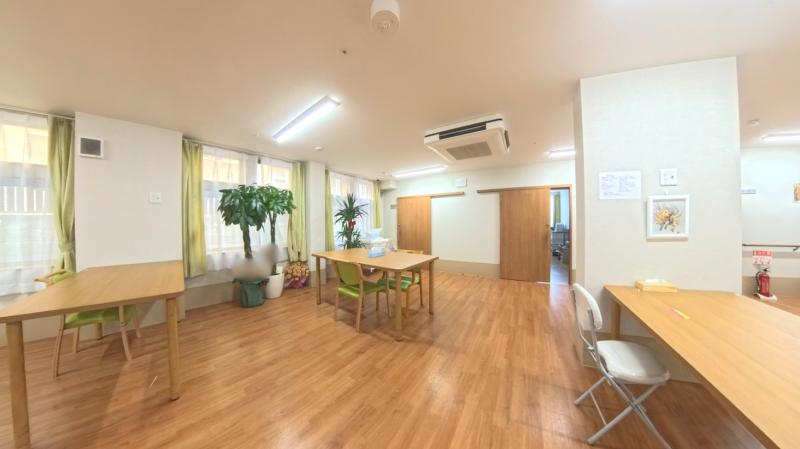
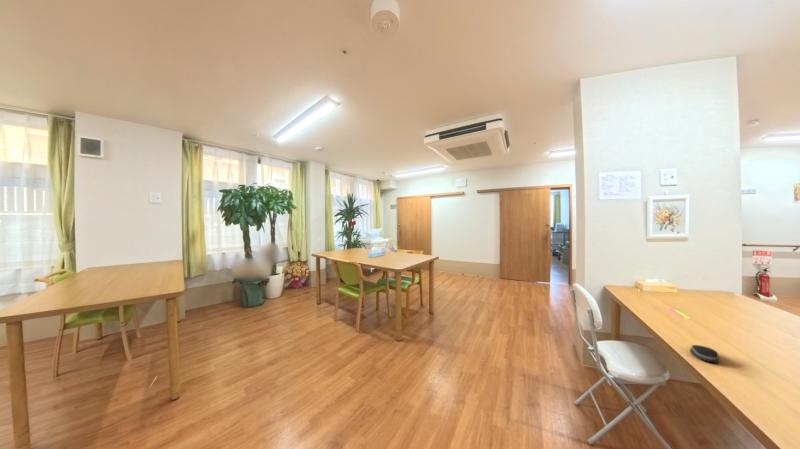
+ computer mouse [689,344,720,364]
